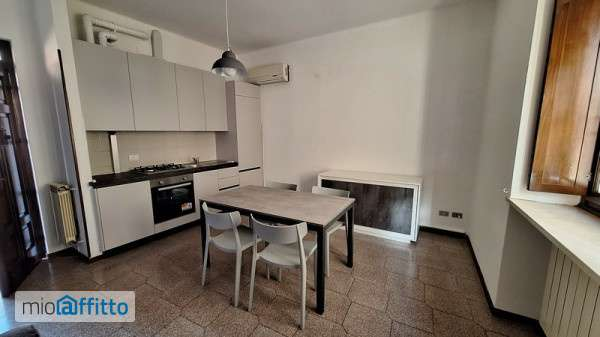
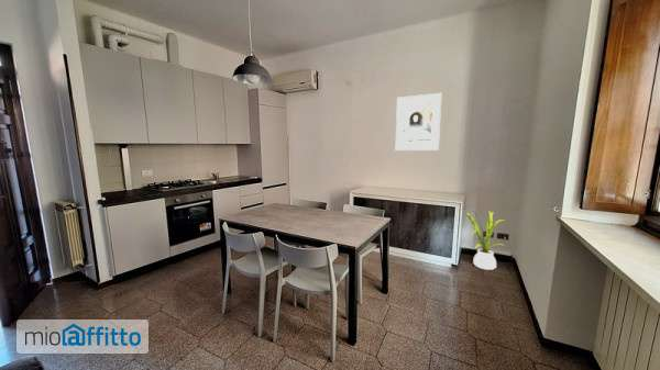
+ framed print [395,92,442,152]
+ house plant [465,204,507,271]
